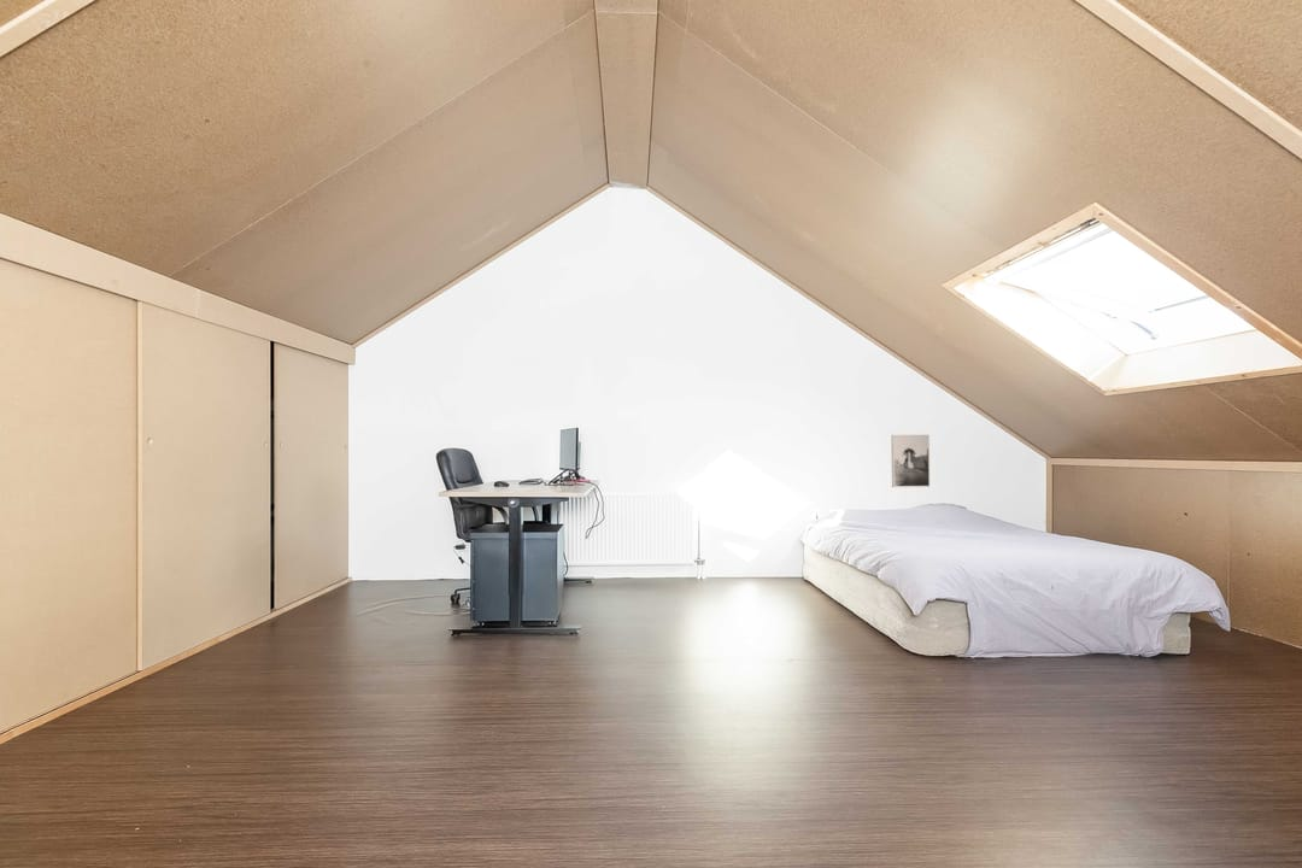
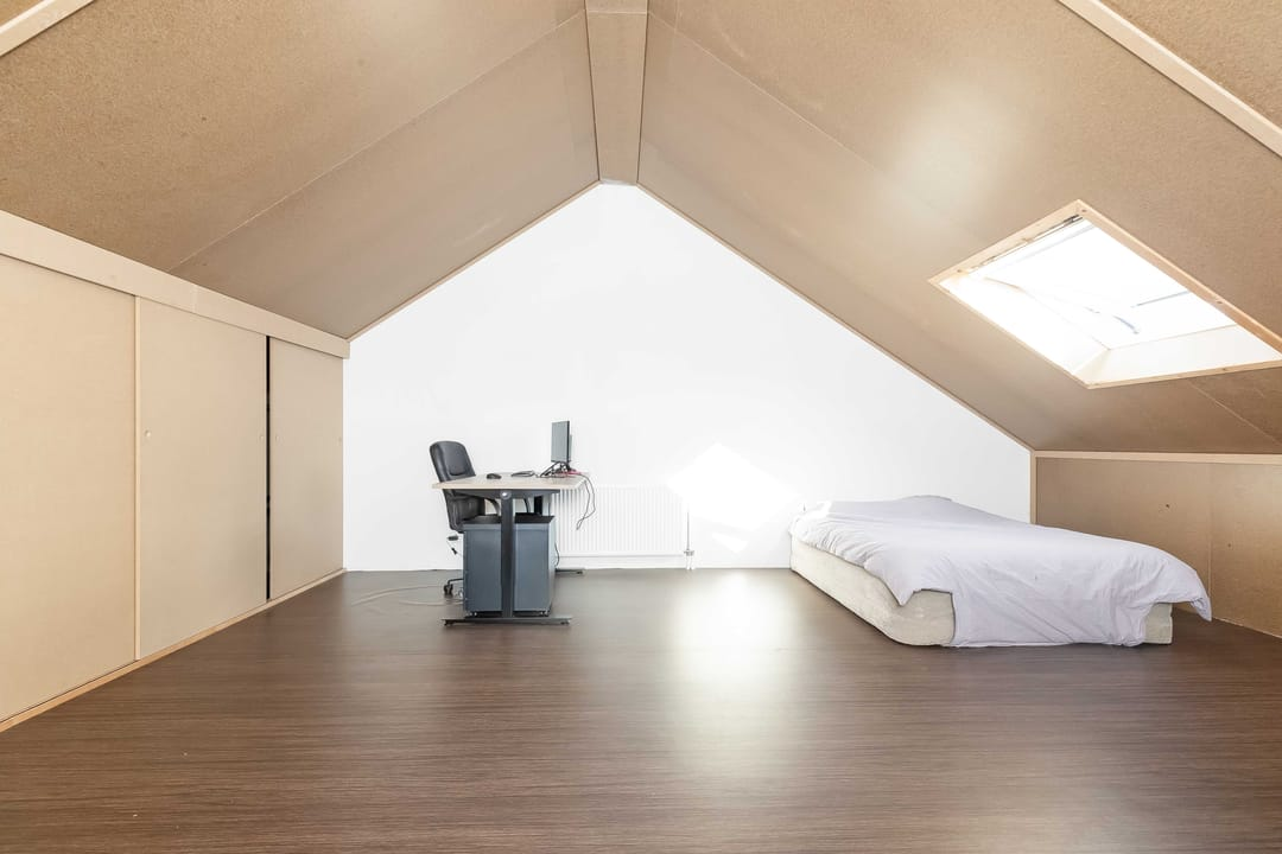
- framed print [891,434,931,488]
